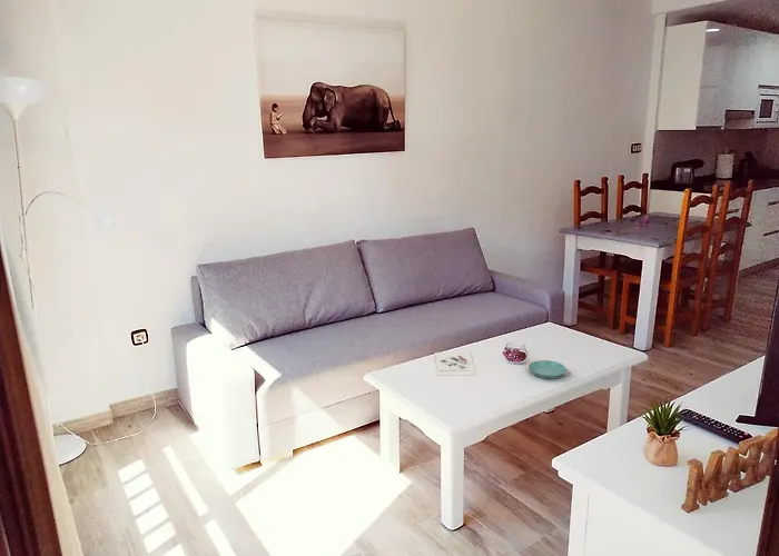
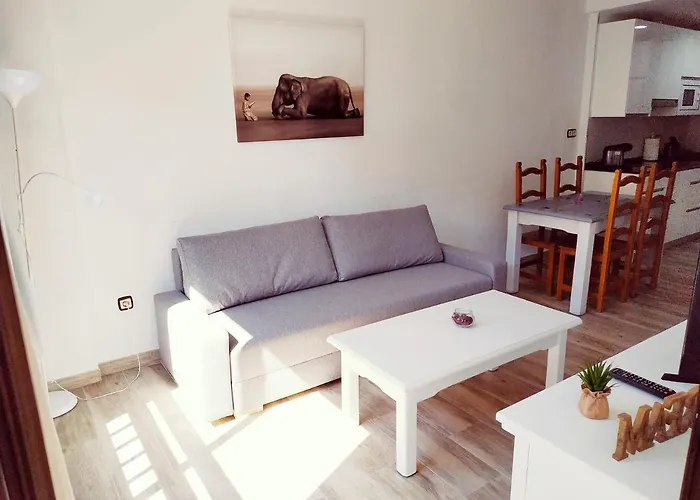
- architectural model [434,351,477,376]
- saucer [527,359,568,380]
